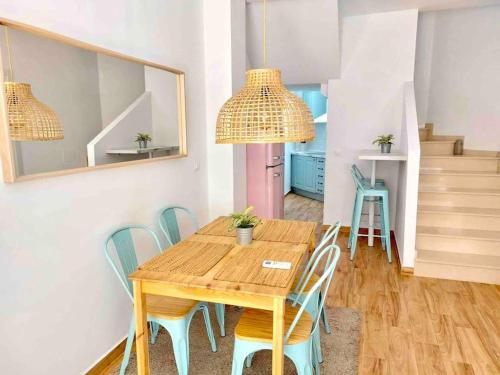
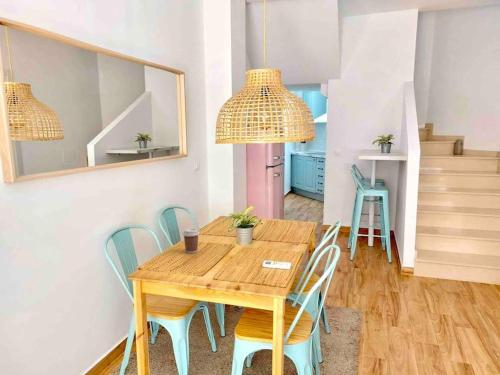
+ coffee cup [182,227,200,254]
